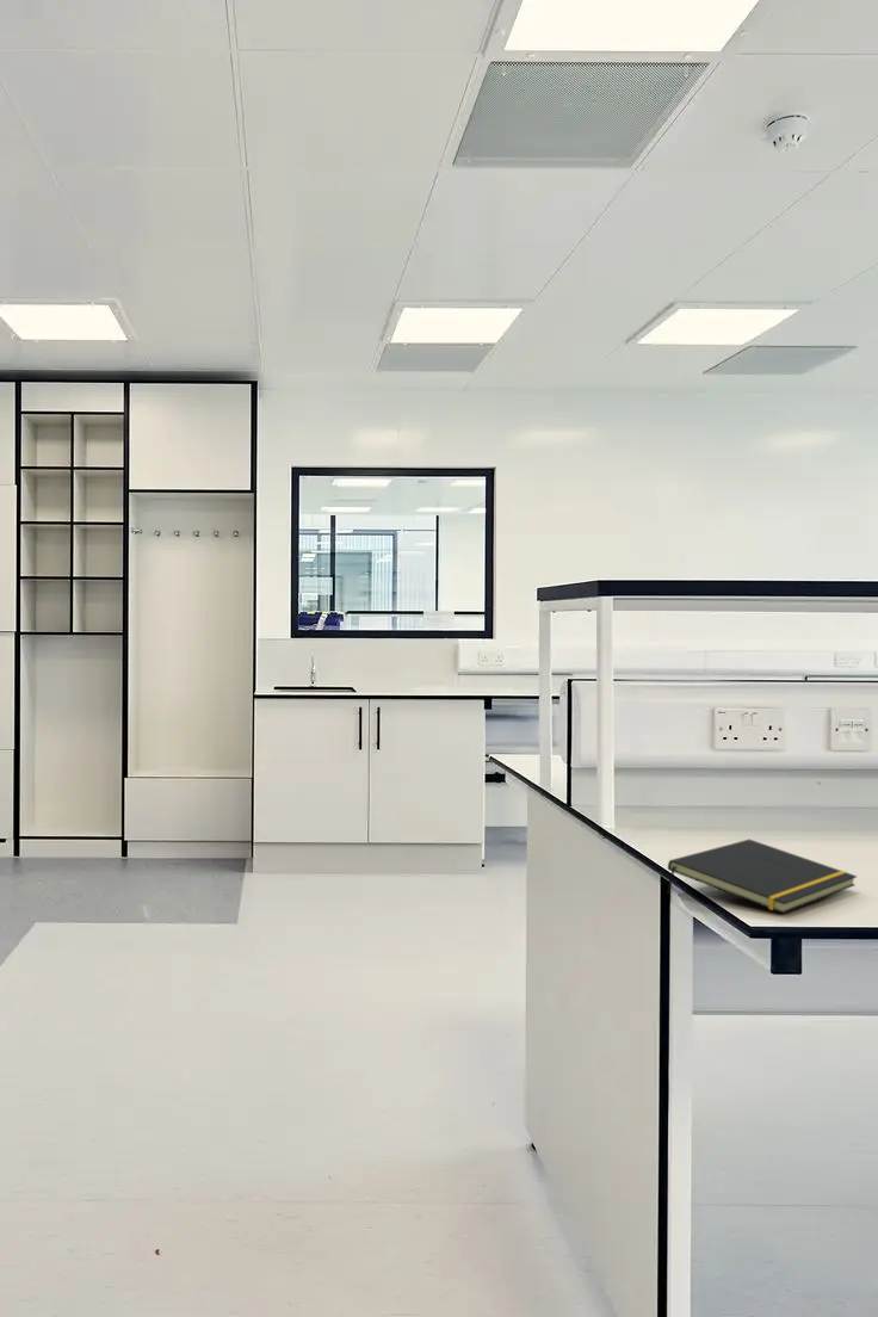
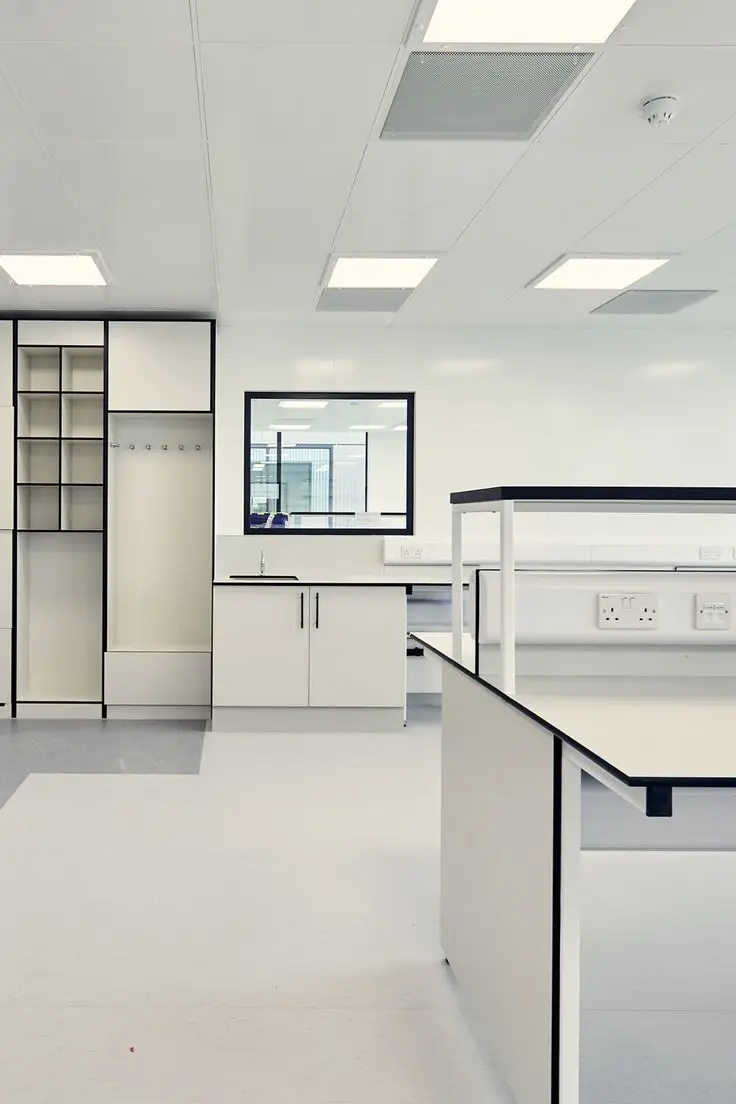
- notepad [666,839,858,915]
